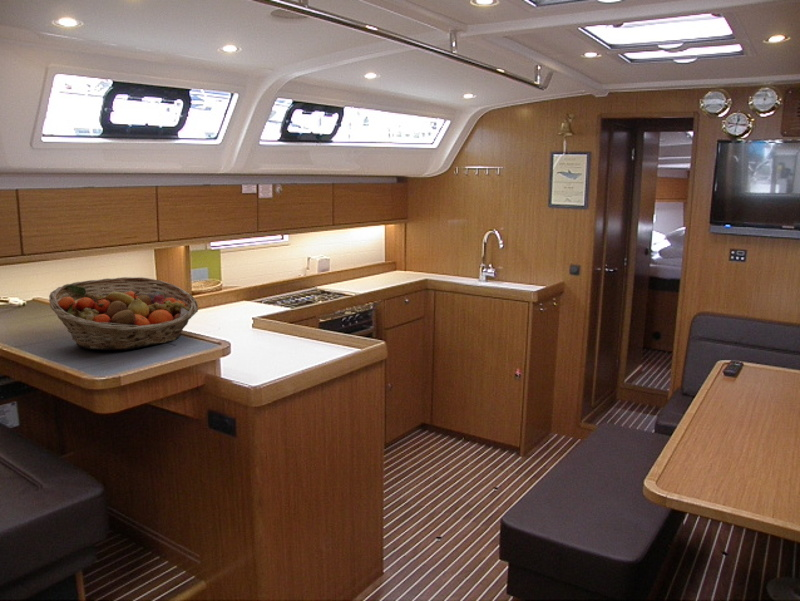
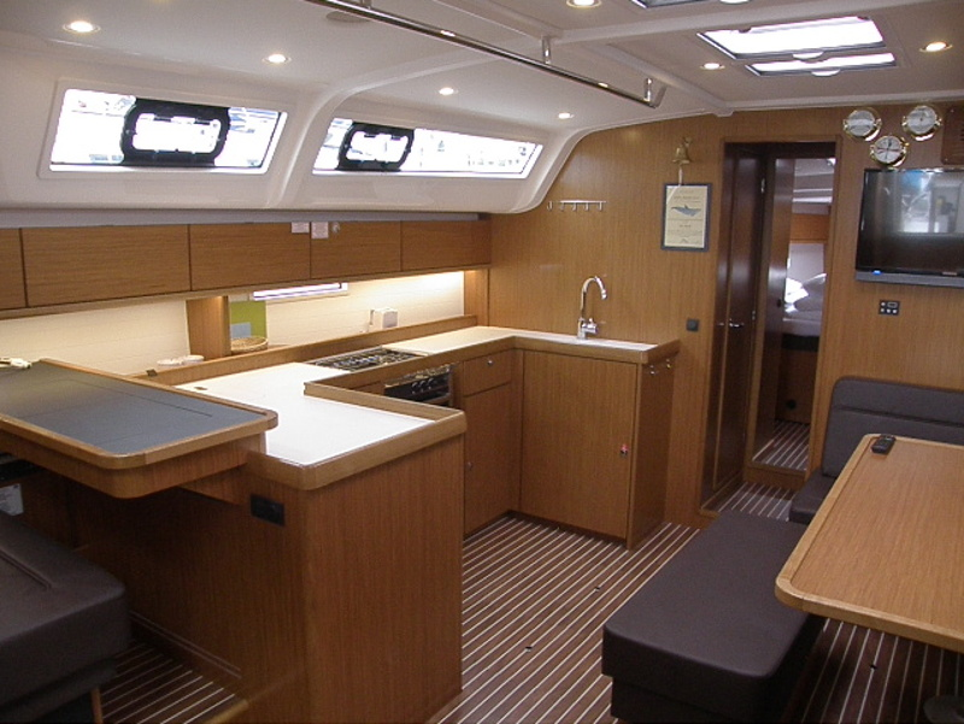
- fruit basket [48,276,199,351]
